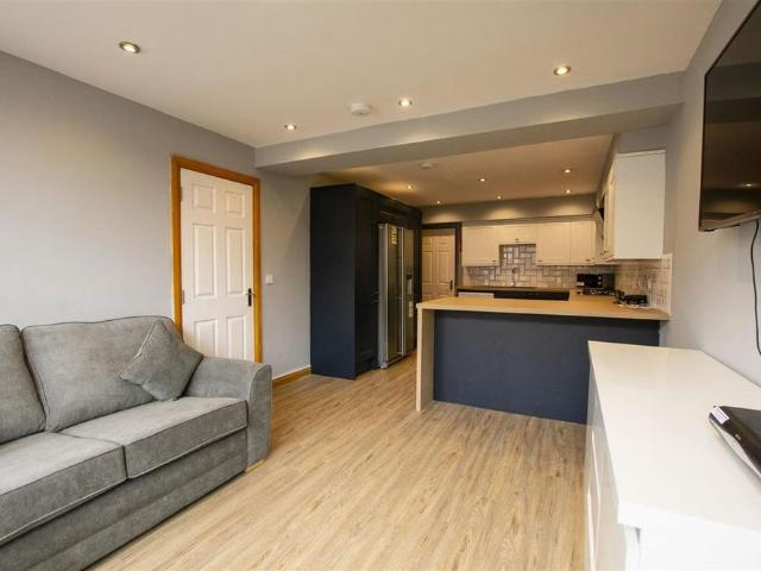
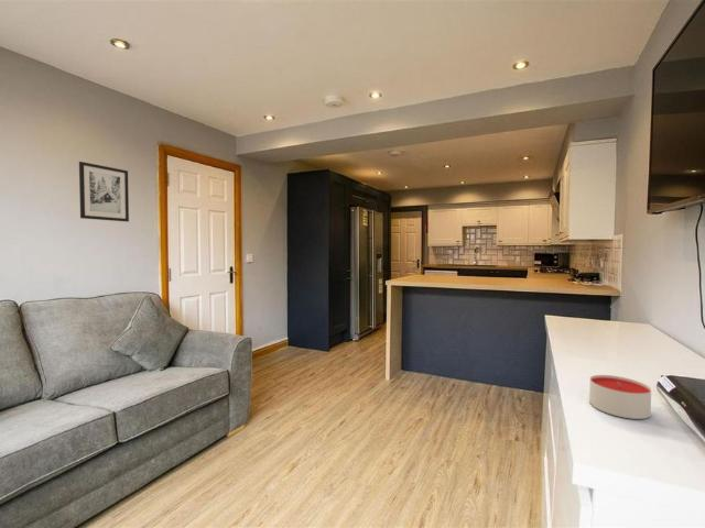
+ candle [588,374,652,420]
+ wall art [78,161,130,223]
